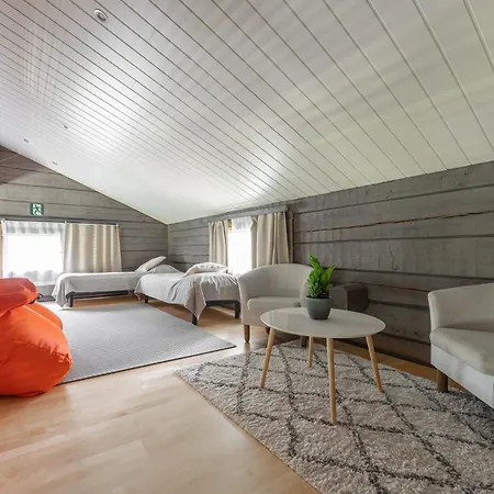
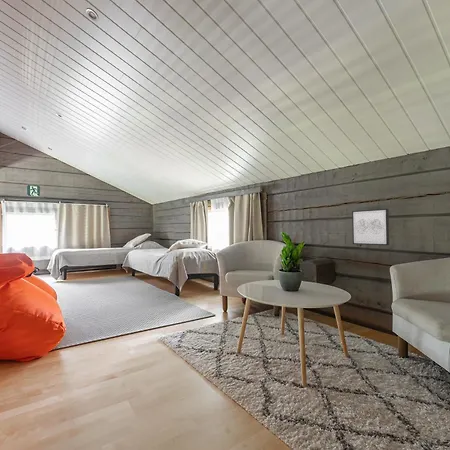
+ wall art [351,208,390,246]
